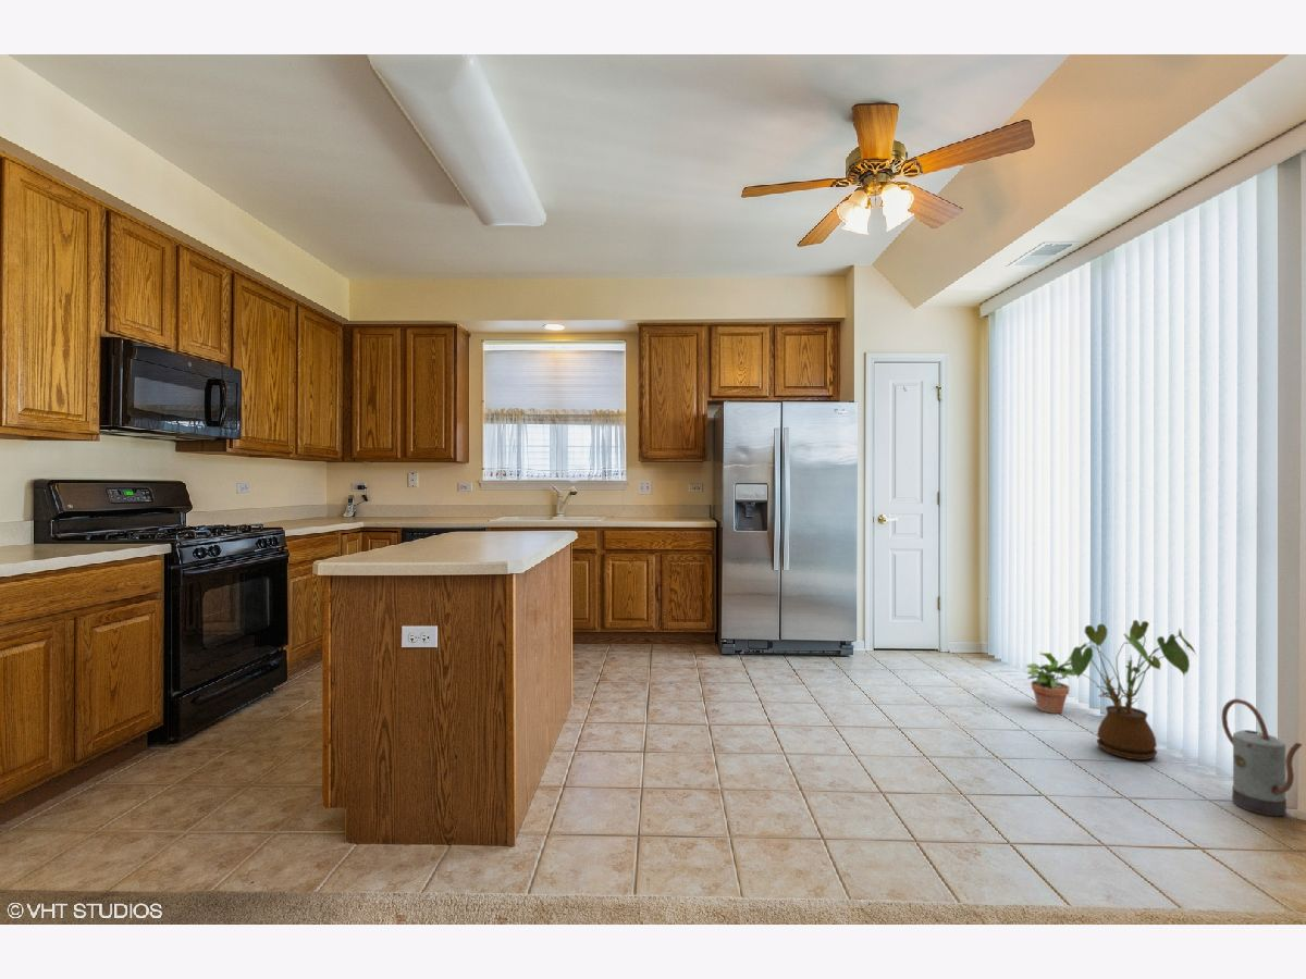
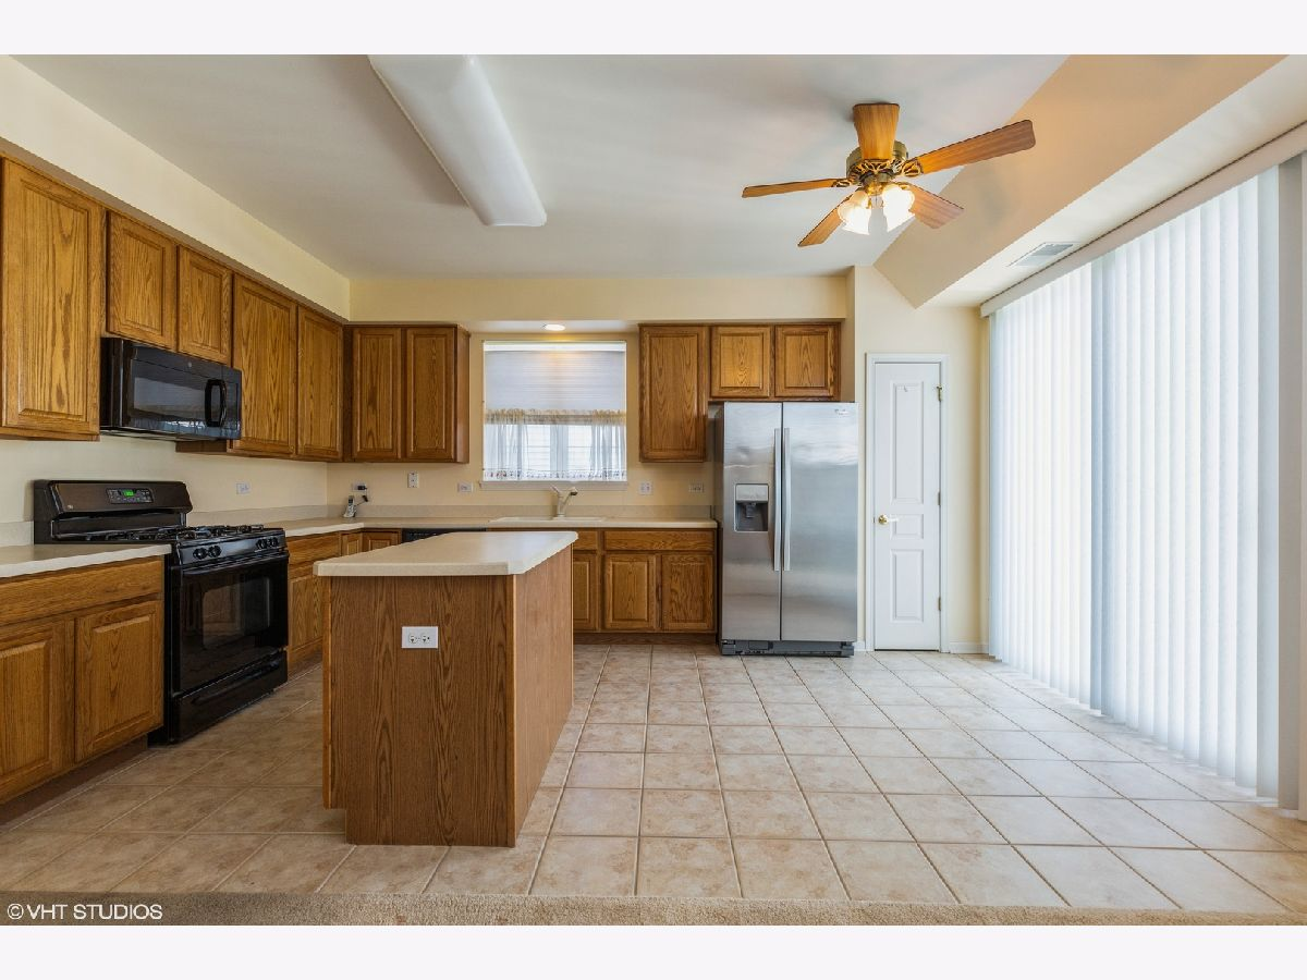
- house plant [1061,619,1197,761]
- watering can [1221,697,1304,817]
- potted plant [1025,650,1076,715]
